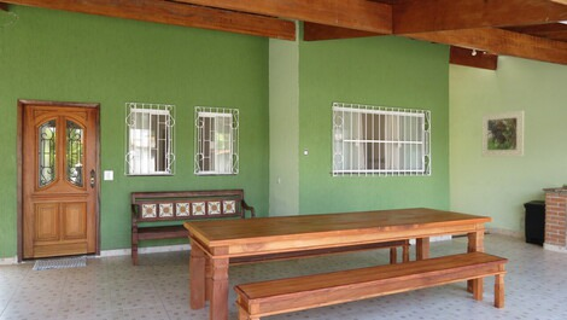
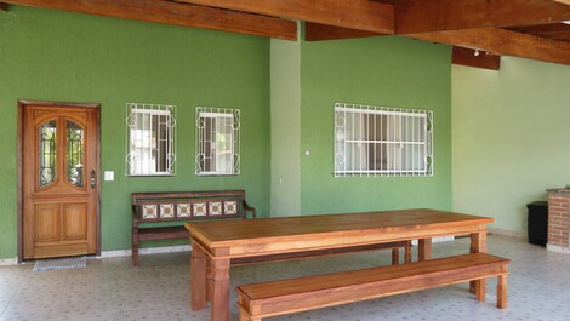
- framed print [481,109,525,157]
